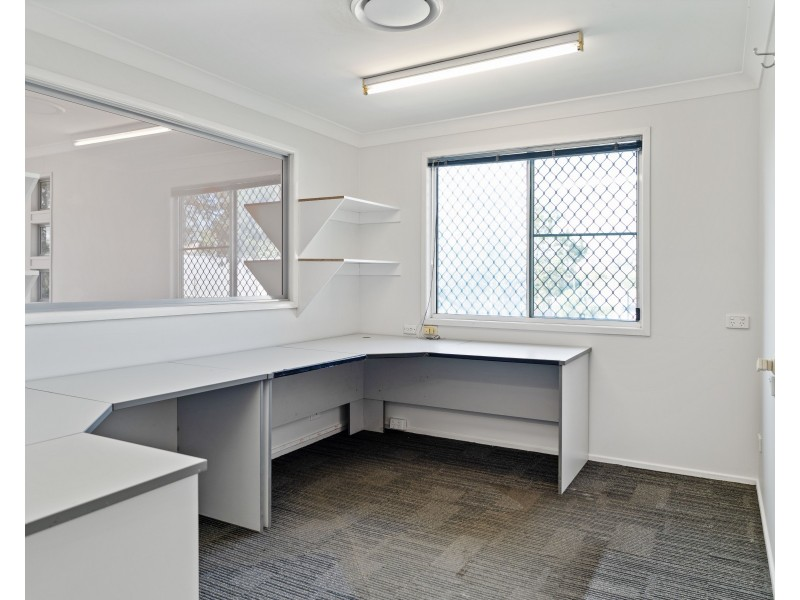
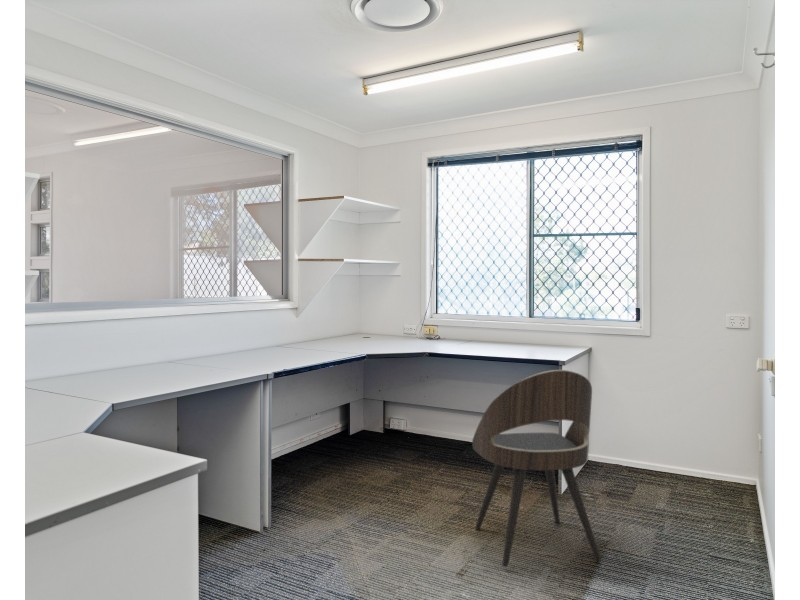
+ dining chair [471,369,602,568]
